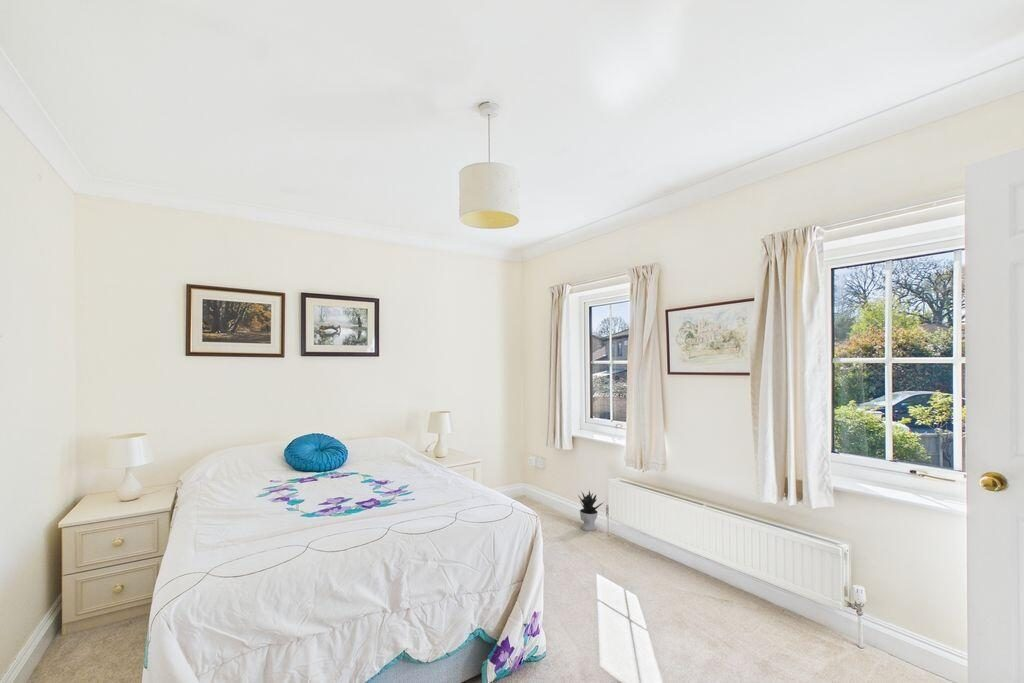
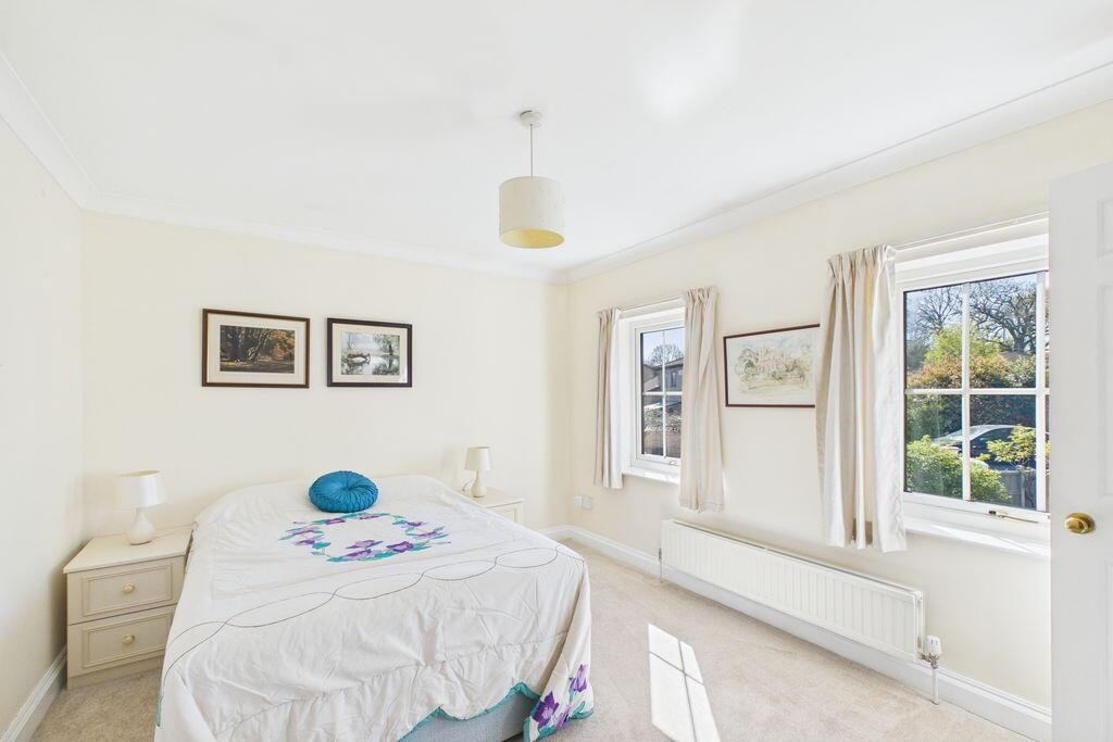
- potted plant [577,489,605,532]
